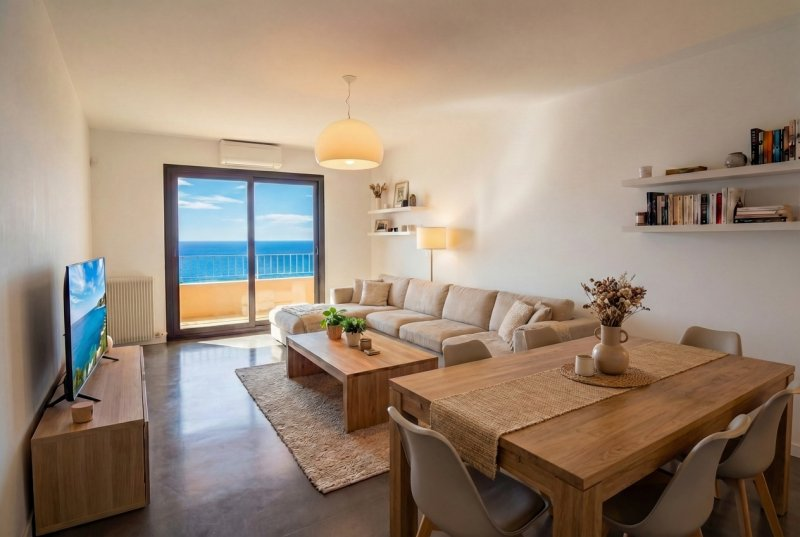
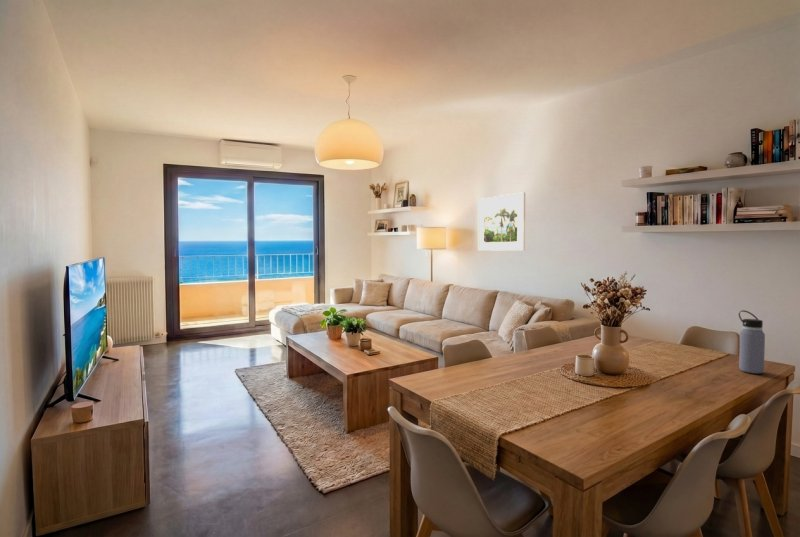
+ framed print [477,191,526,252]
+ water bottle [738,309,766,374]
